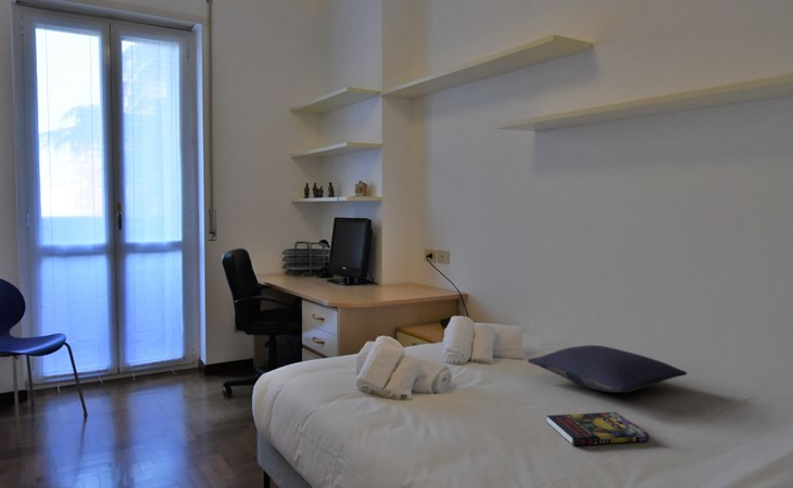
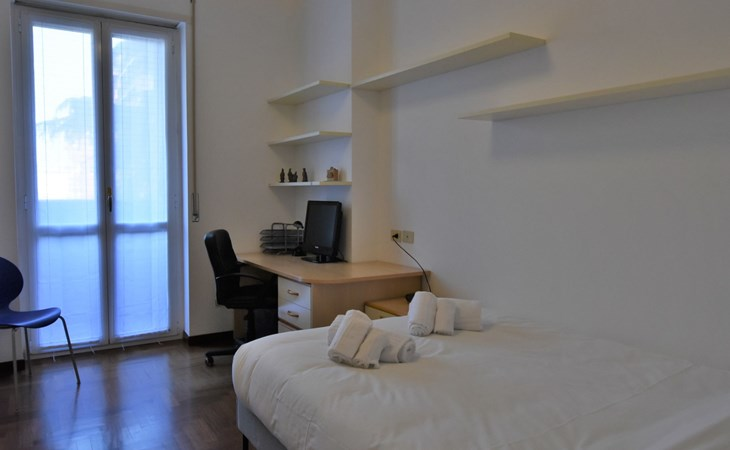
- book [545,411,651,447]
- pillow [527,344,689,394]
